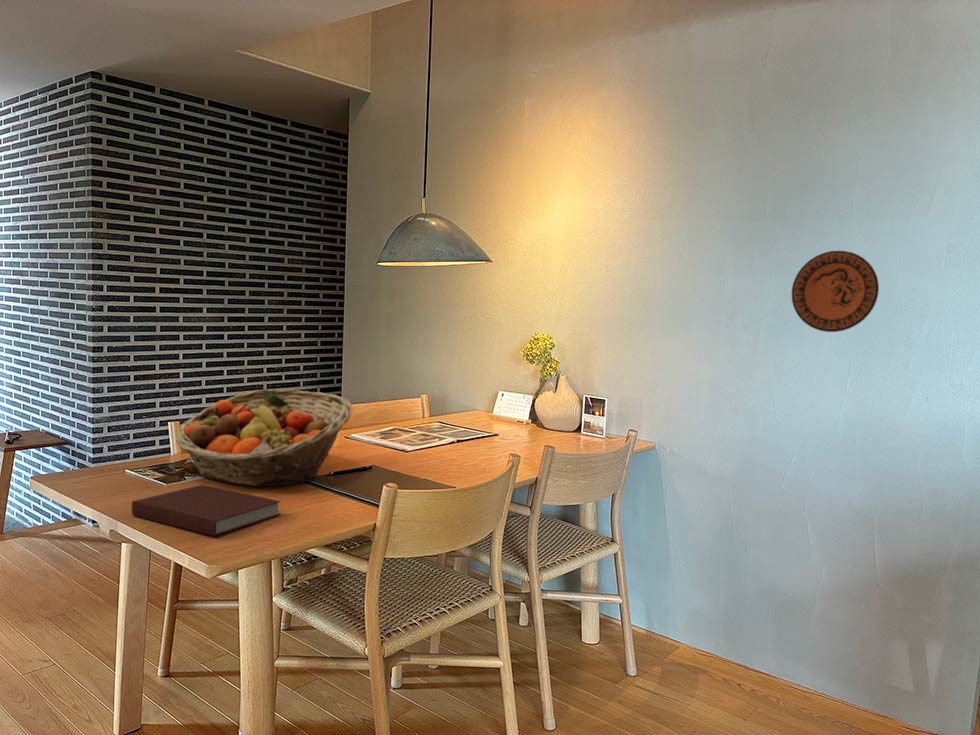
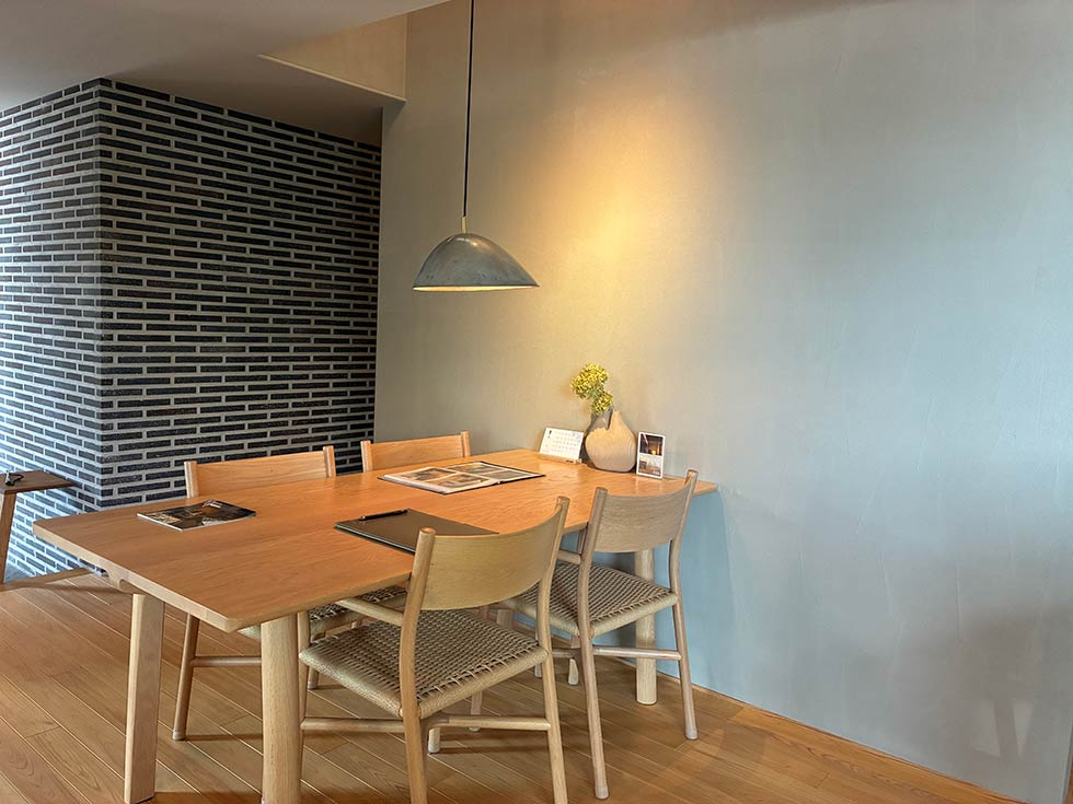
- notebook [131,484,282,537]
- decorative plate [791,250,880,333]
- fruit basket [175,388,353,487]
